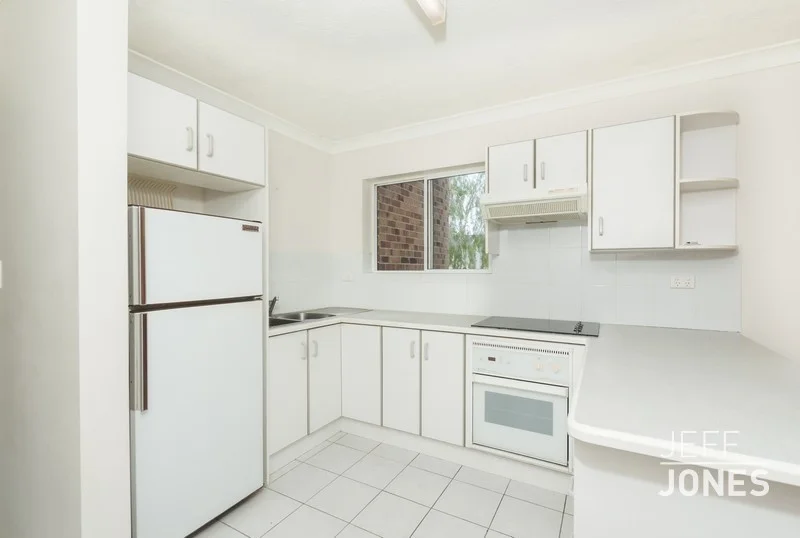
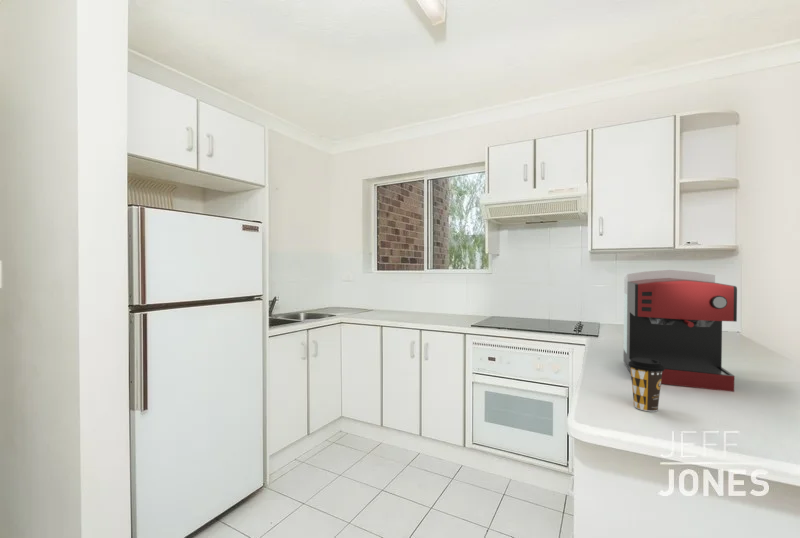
+ coffee maker [623,269,738,393]
+ coffee cup [628,358,665,413]
